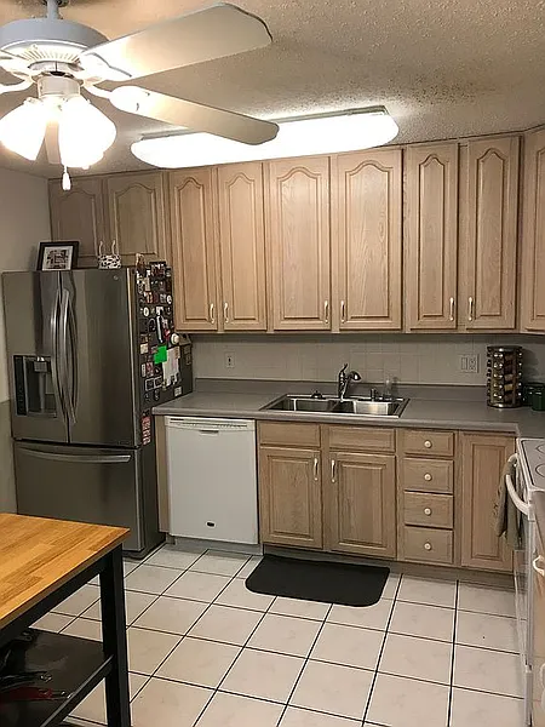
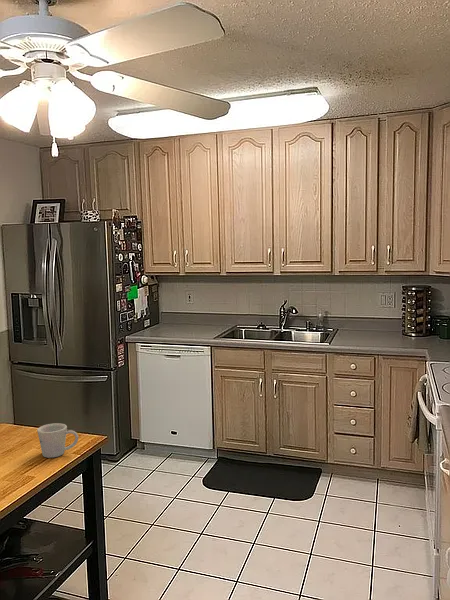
+ mug [36,422,79,459]
